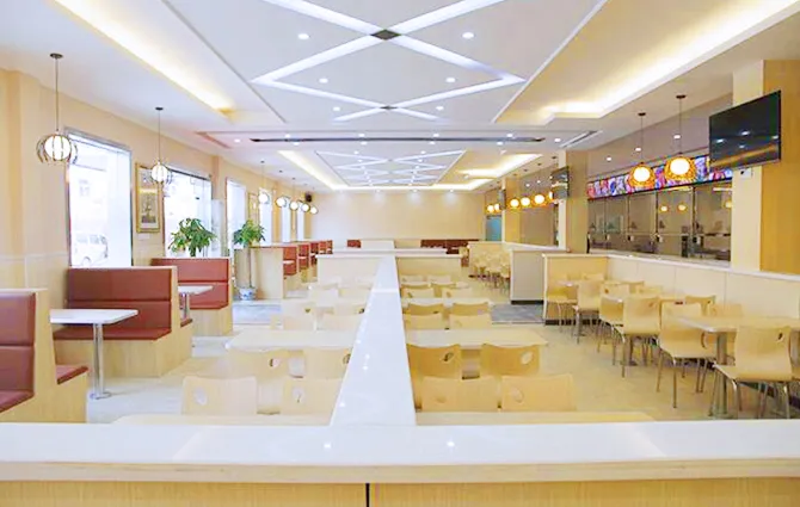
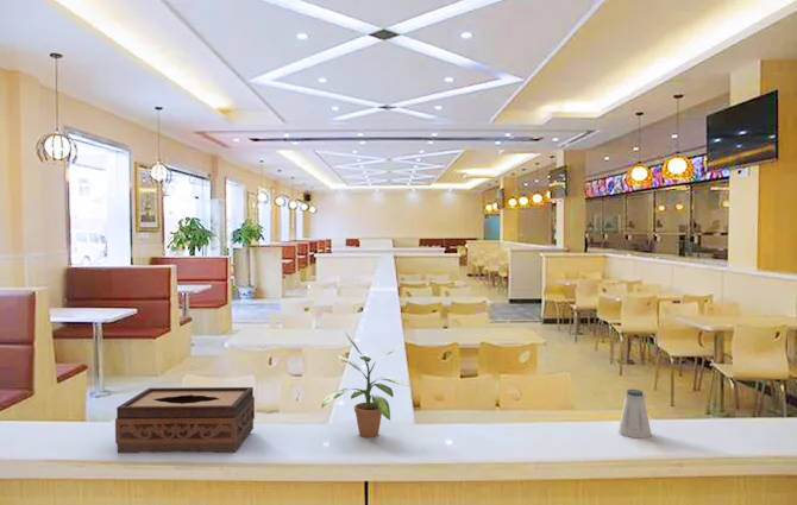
+ saltshaker [617,389,652,440]
+ potted plant [320,330,410,438]
+ tissue box [114,386,256,454]
